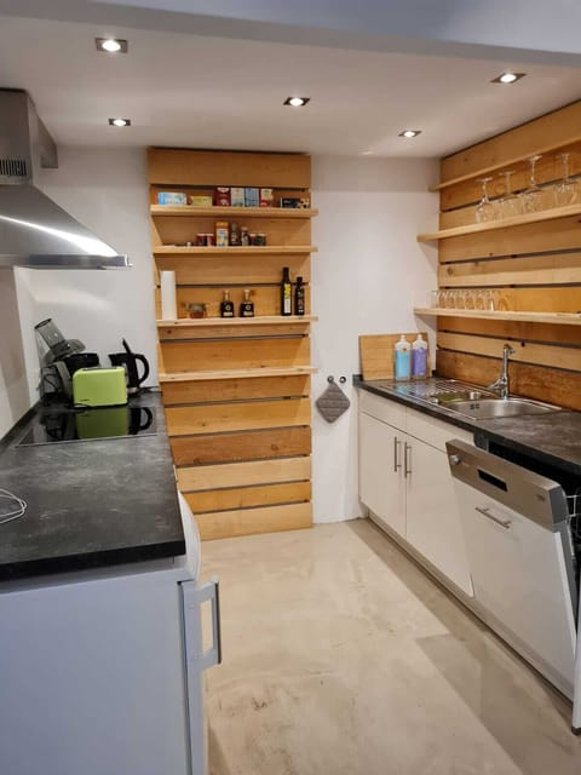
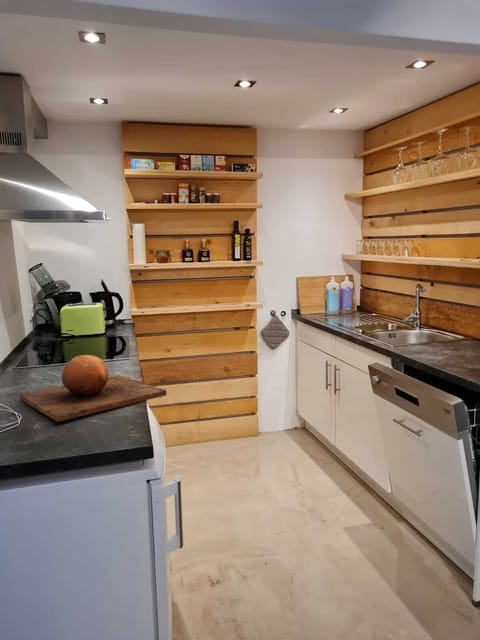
+ chopping board [19,354,168,423]
